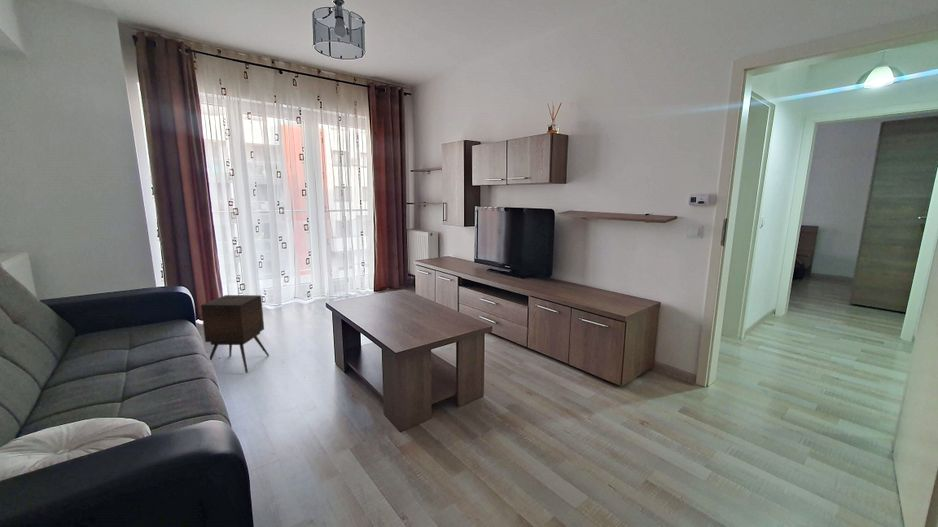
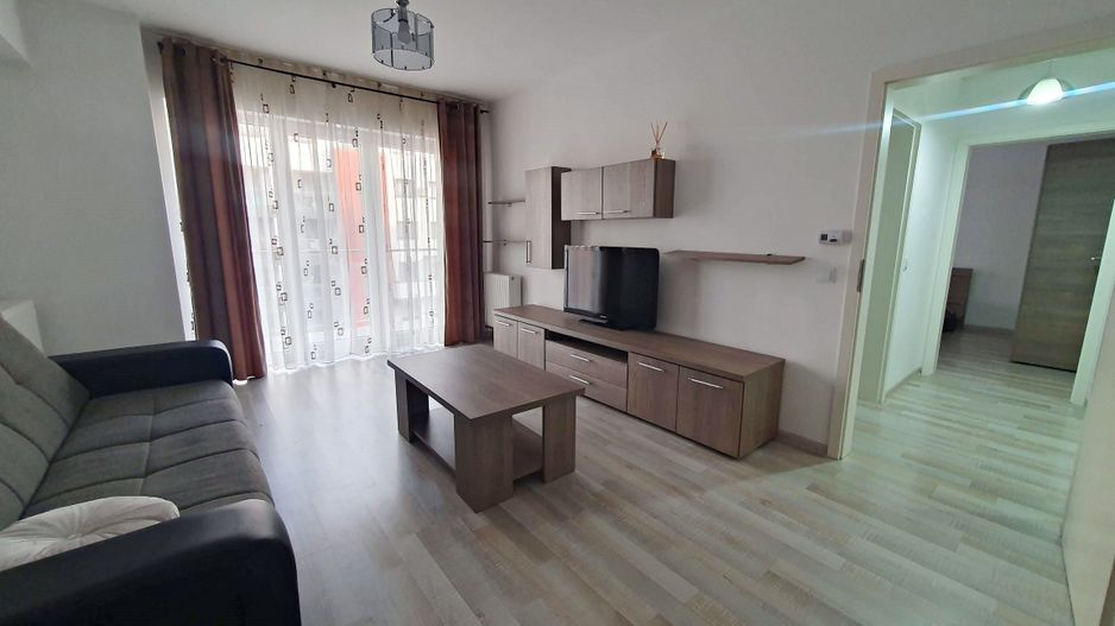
- side table [200,294,270,374]
